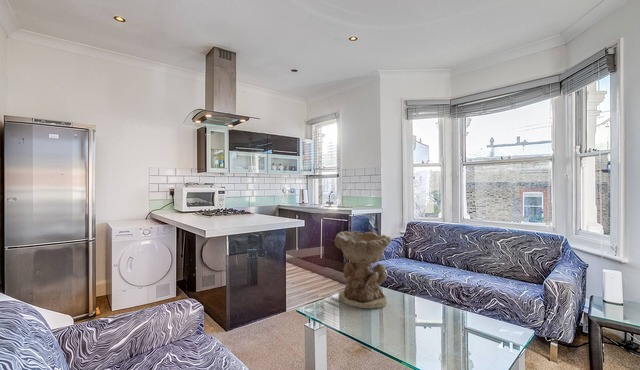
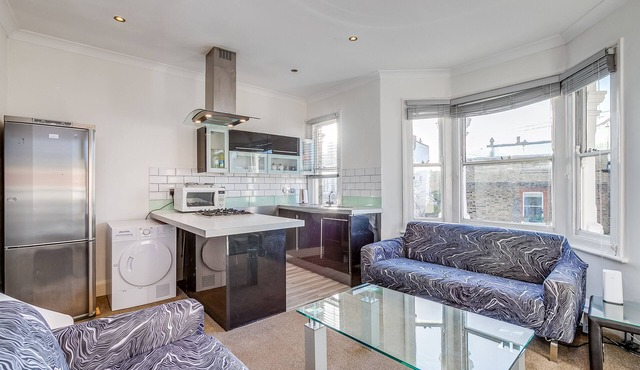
- decorative bowl [334,230,393,310]
